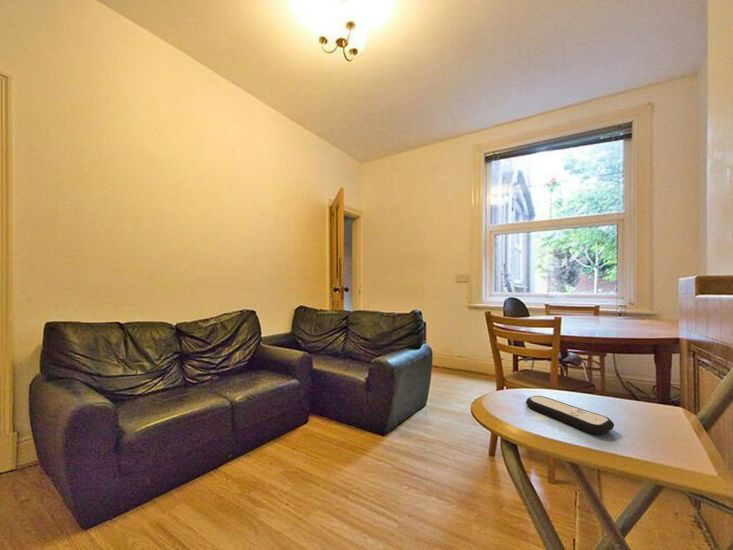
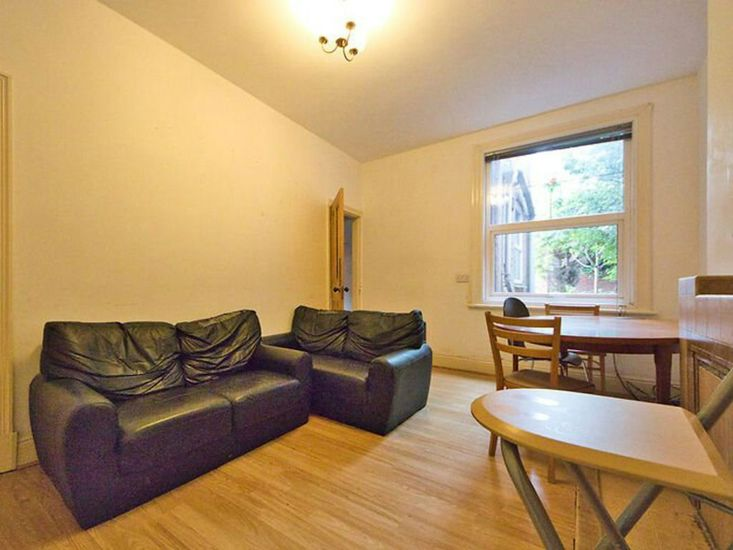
- remote control [525,395,615,436]
